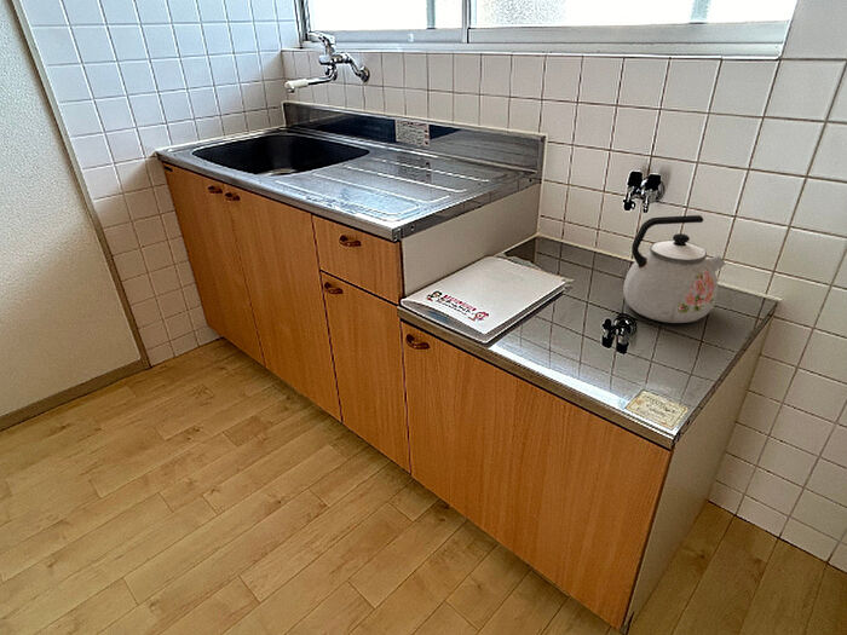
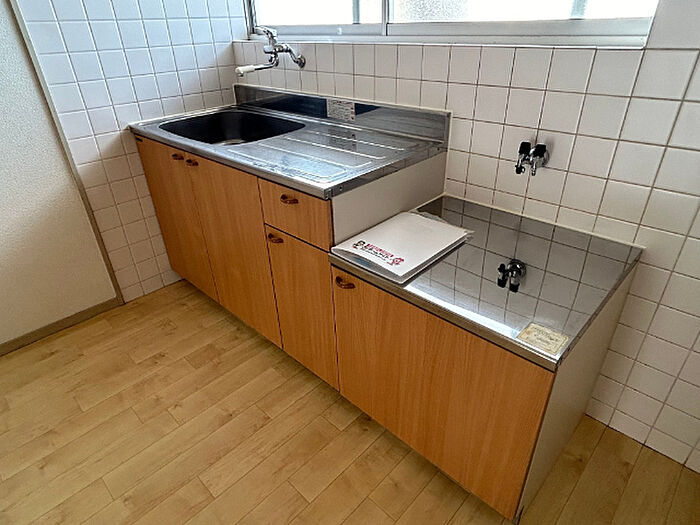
- kettle [622,214,727,324]
